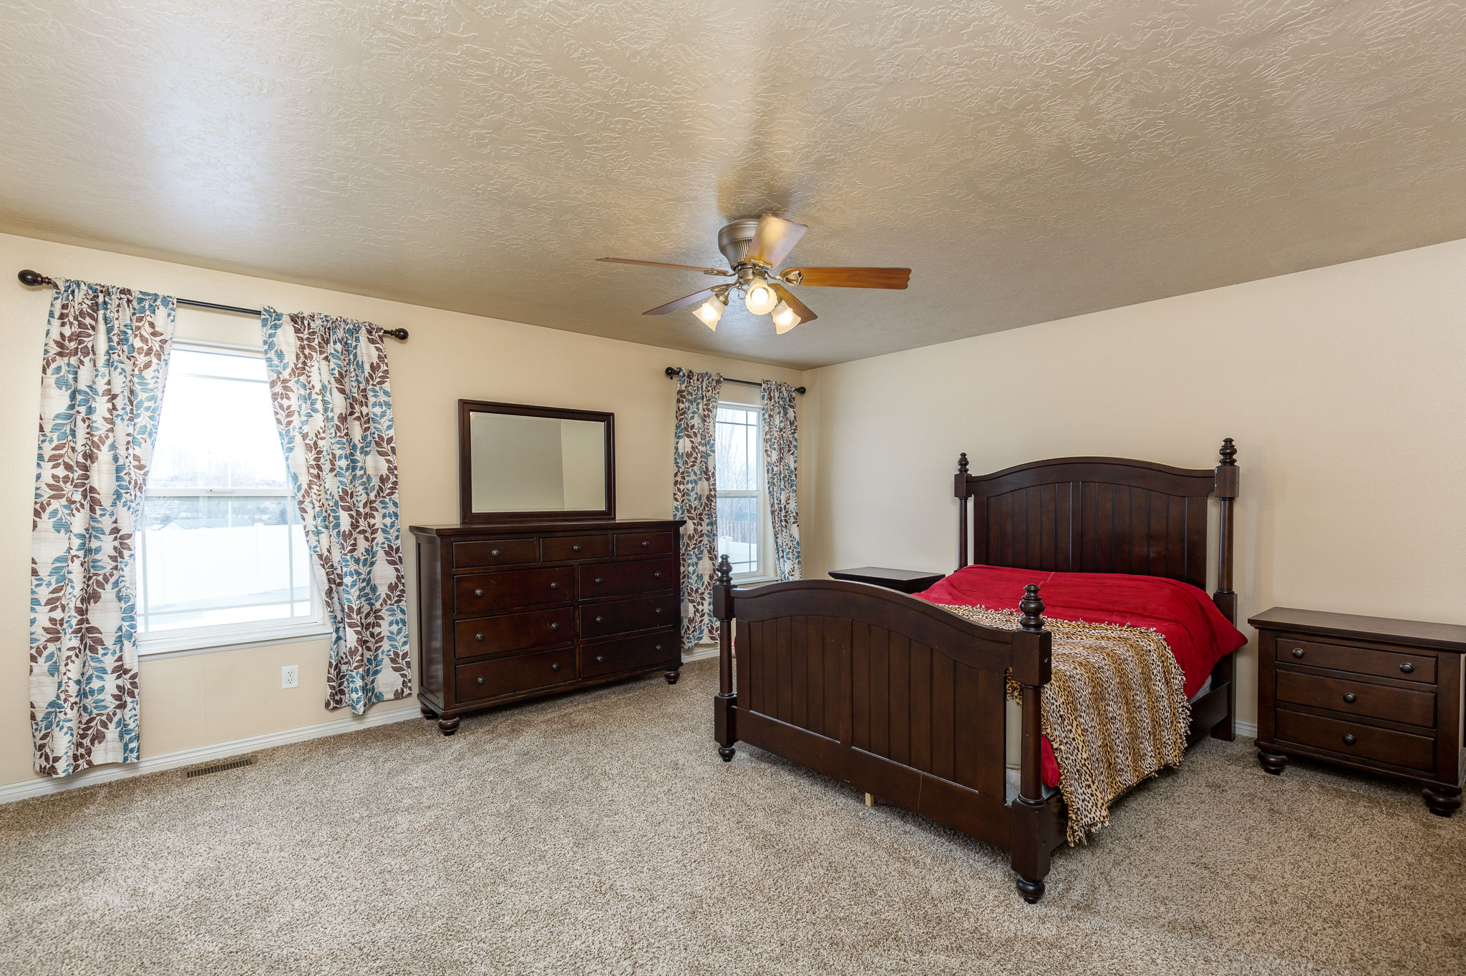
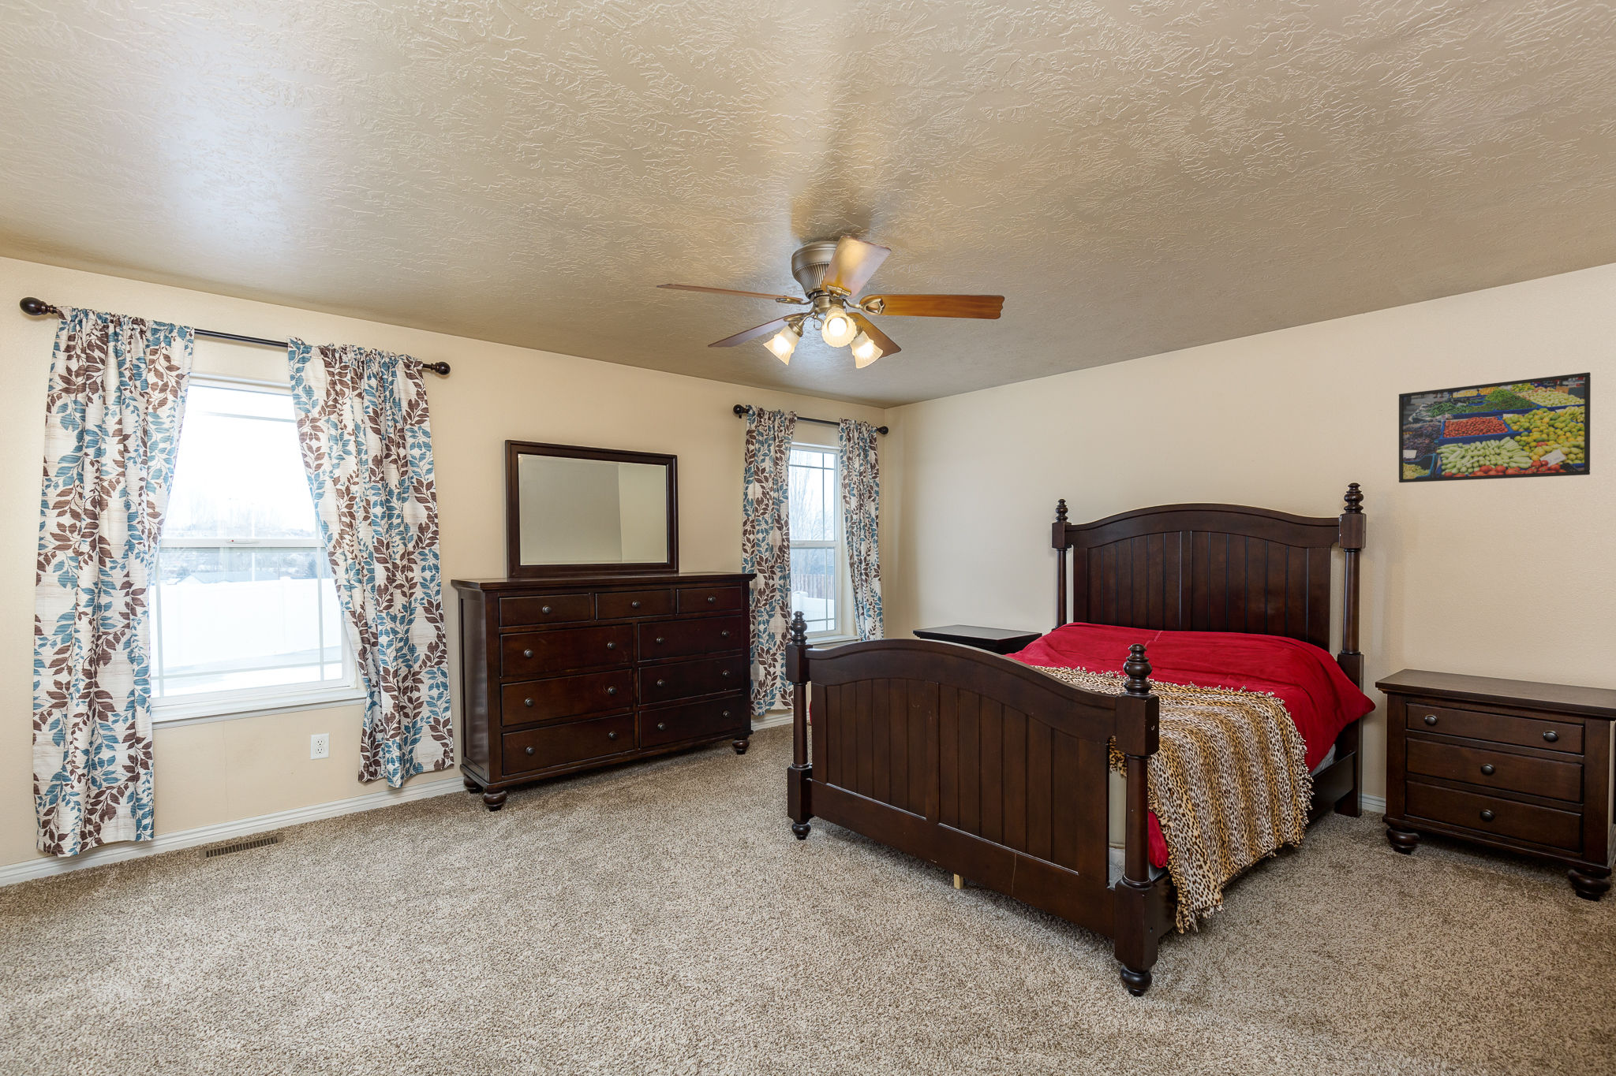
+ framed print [1399,371,1592,483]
